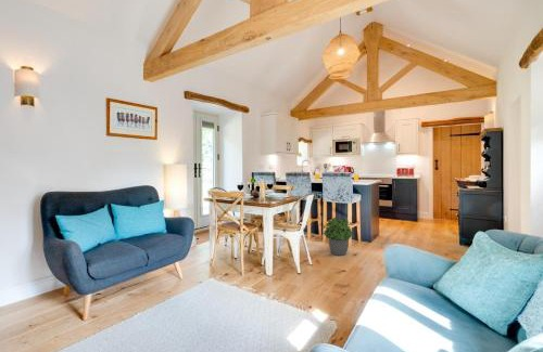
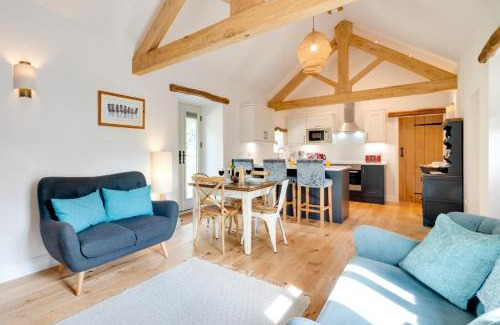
- potted plant [321,217,355,257]
